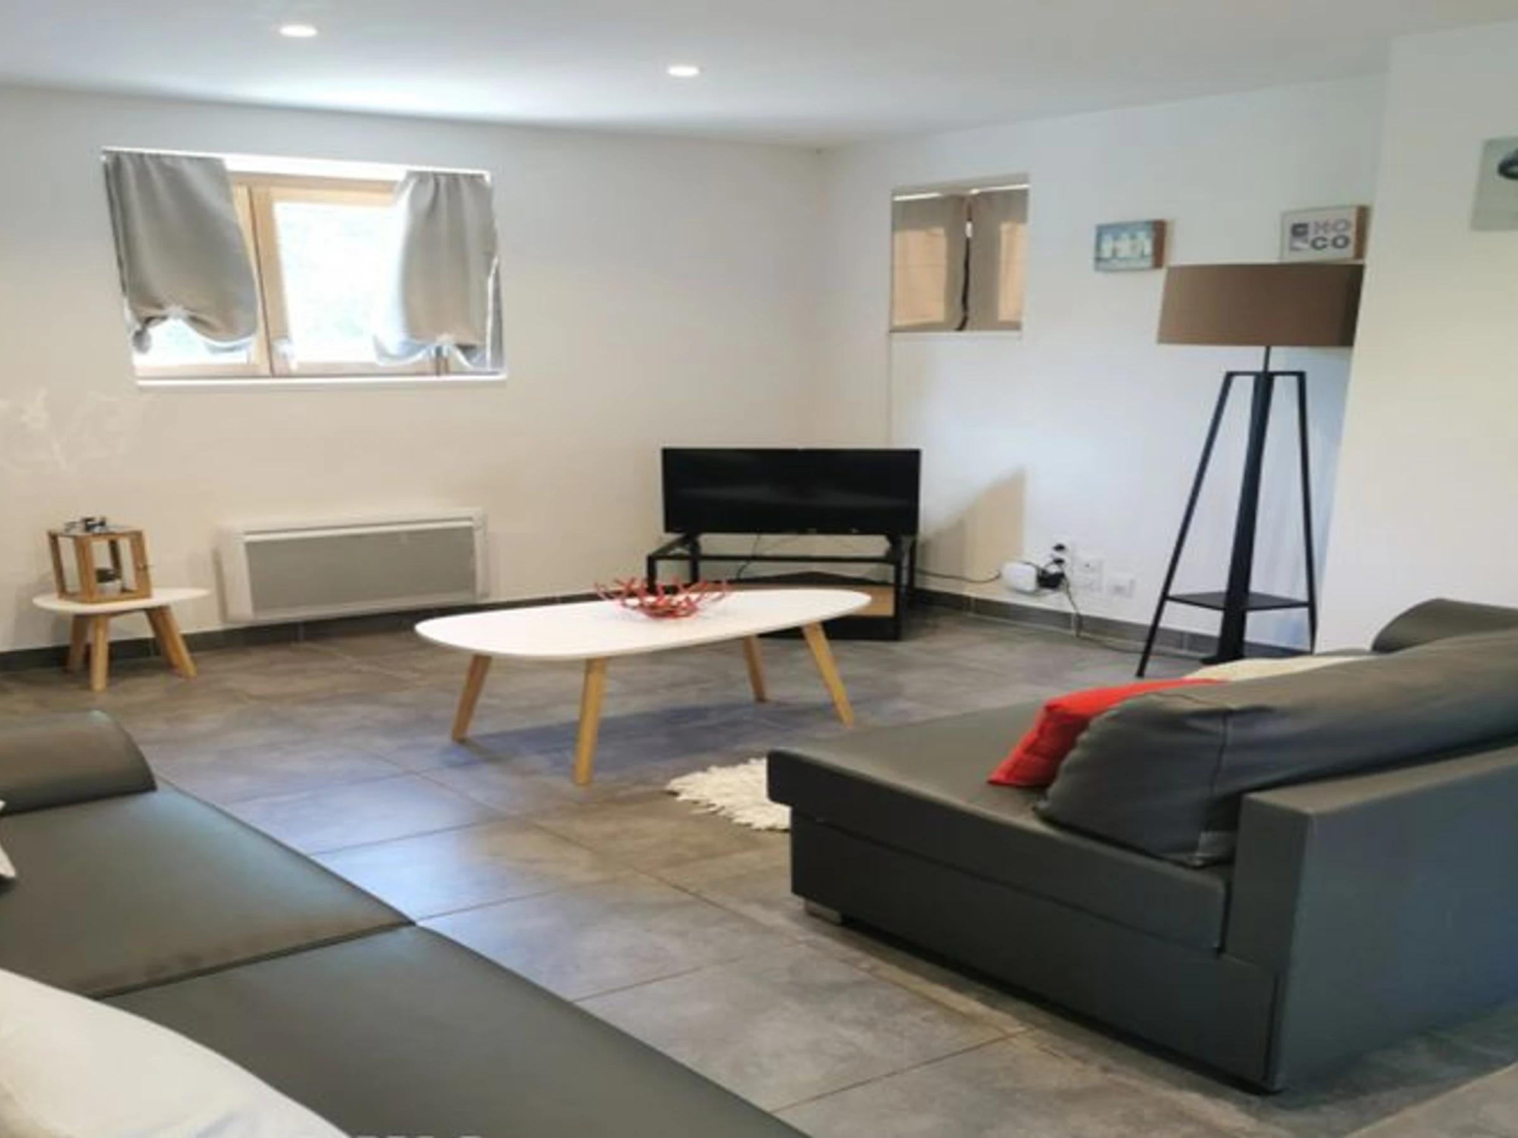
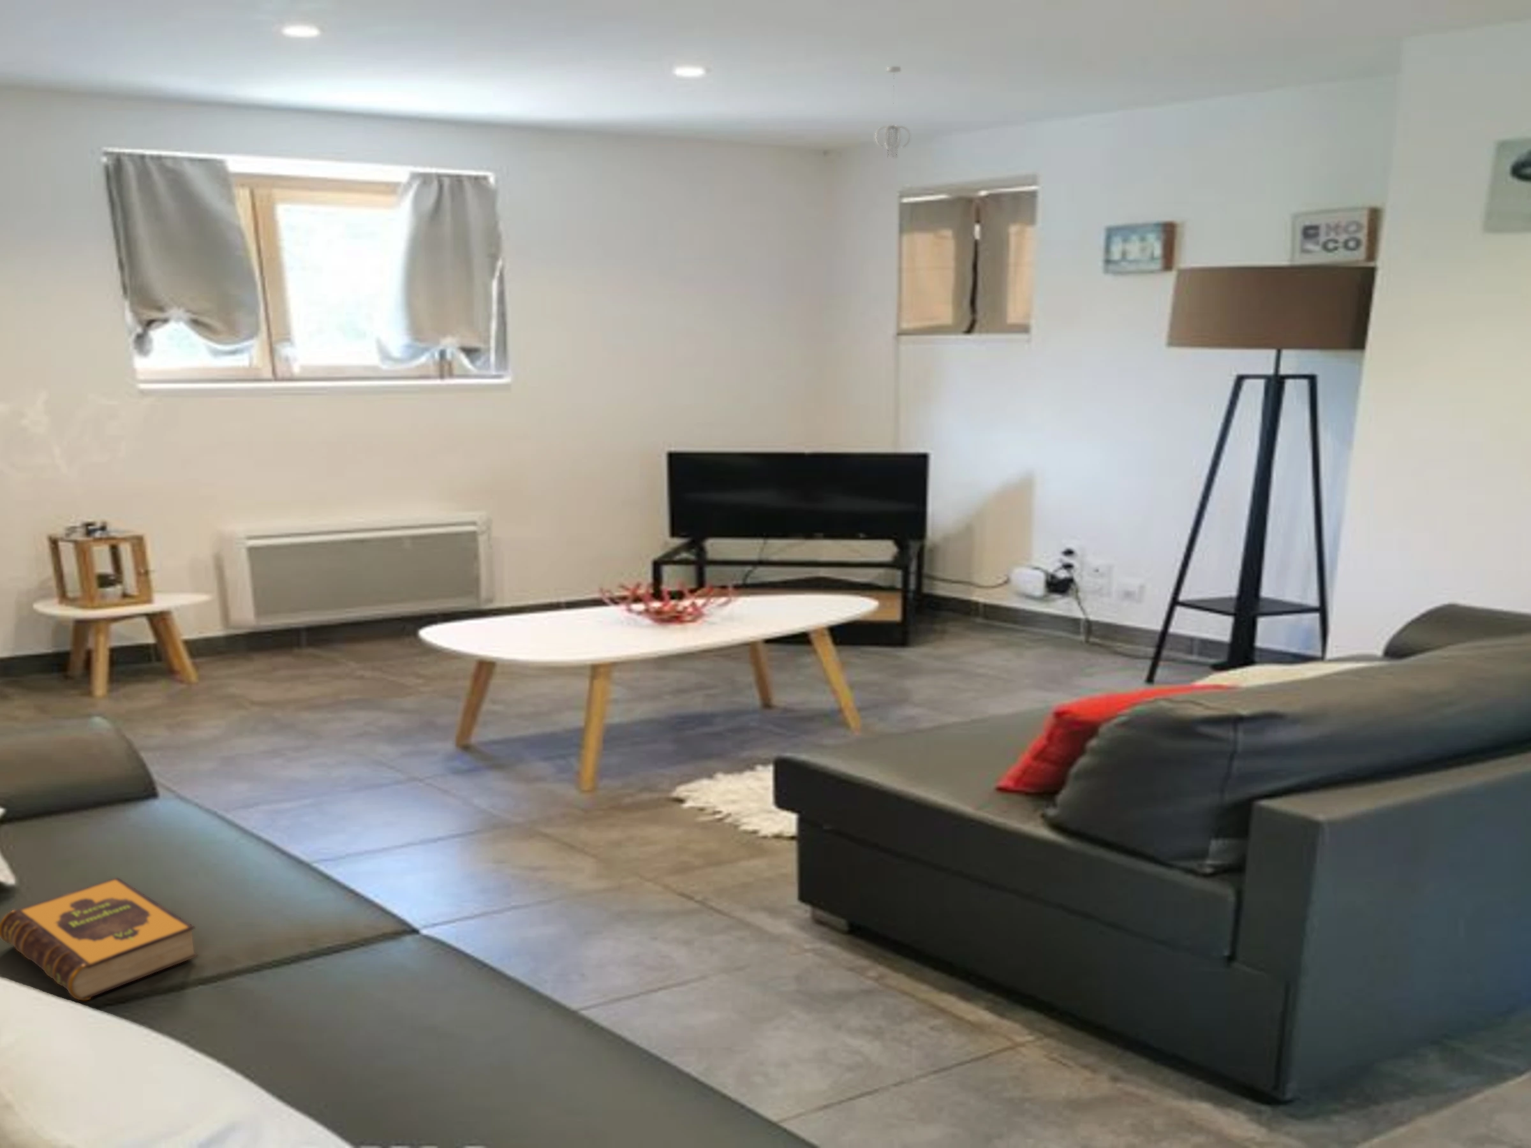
+ pendant light [874,65,911,159]
+ hardback book [0,877,198,1001]
